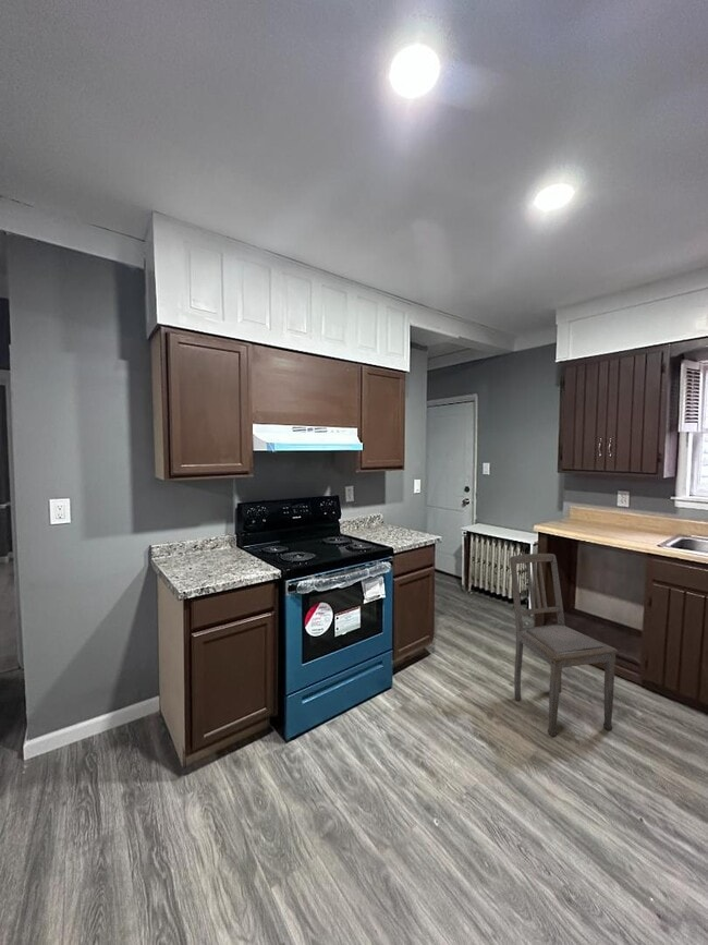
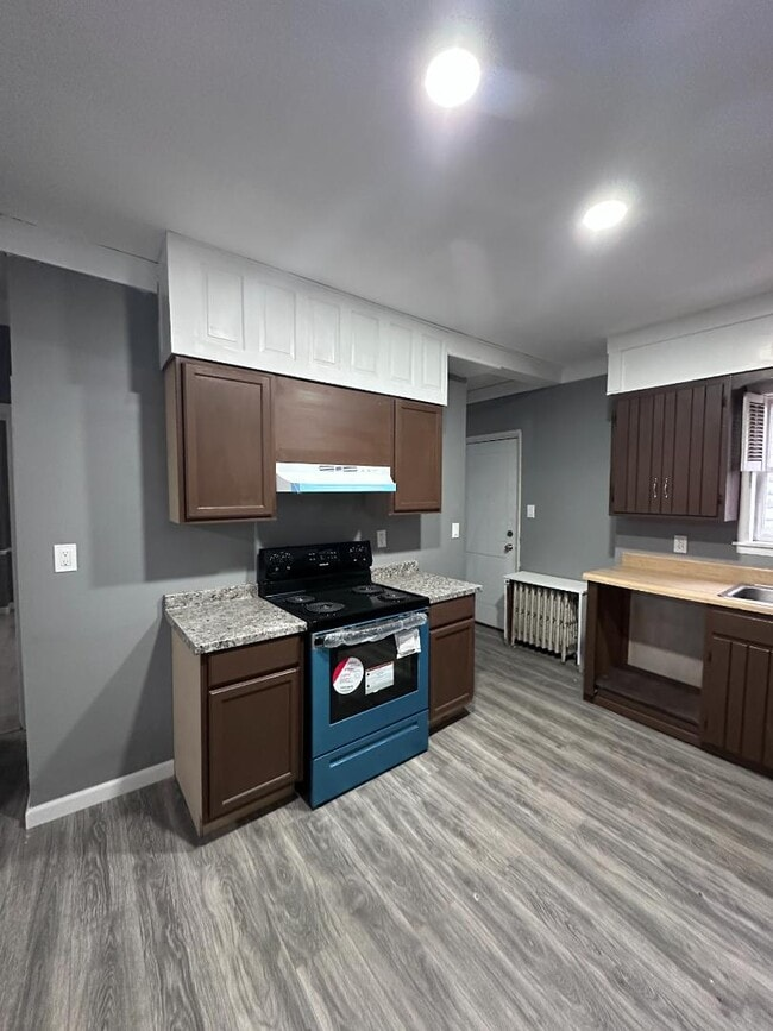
- dining chair [509,553,620,737]
